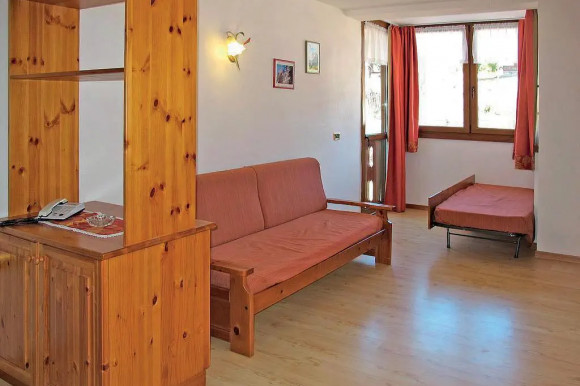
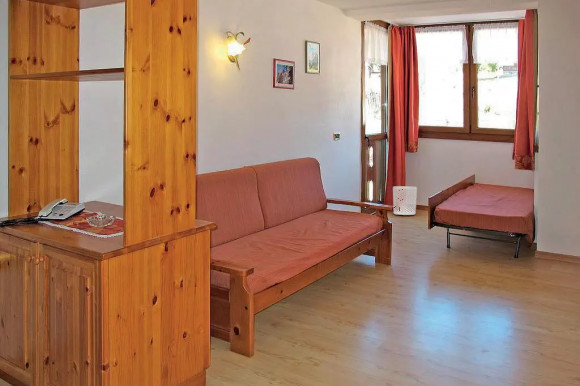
+ waste bin [392,186,418,216]
